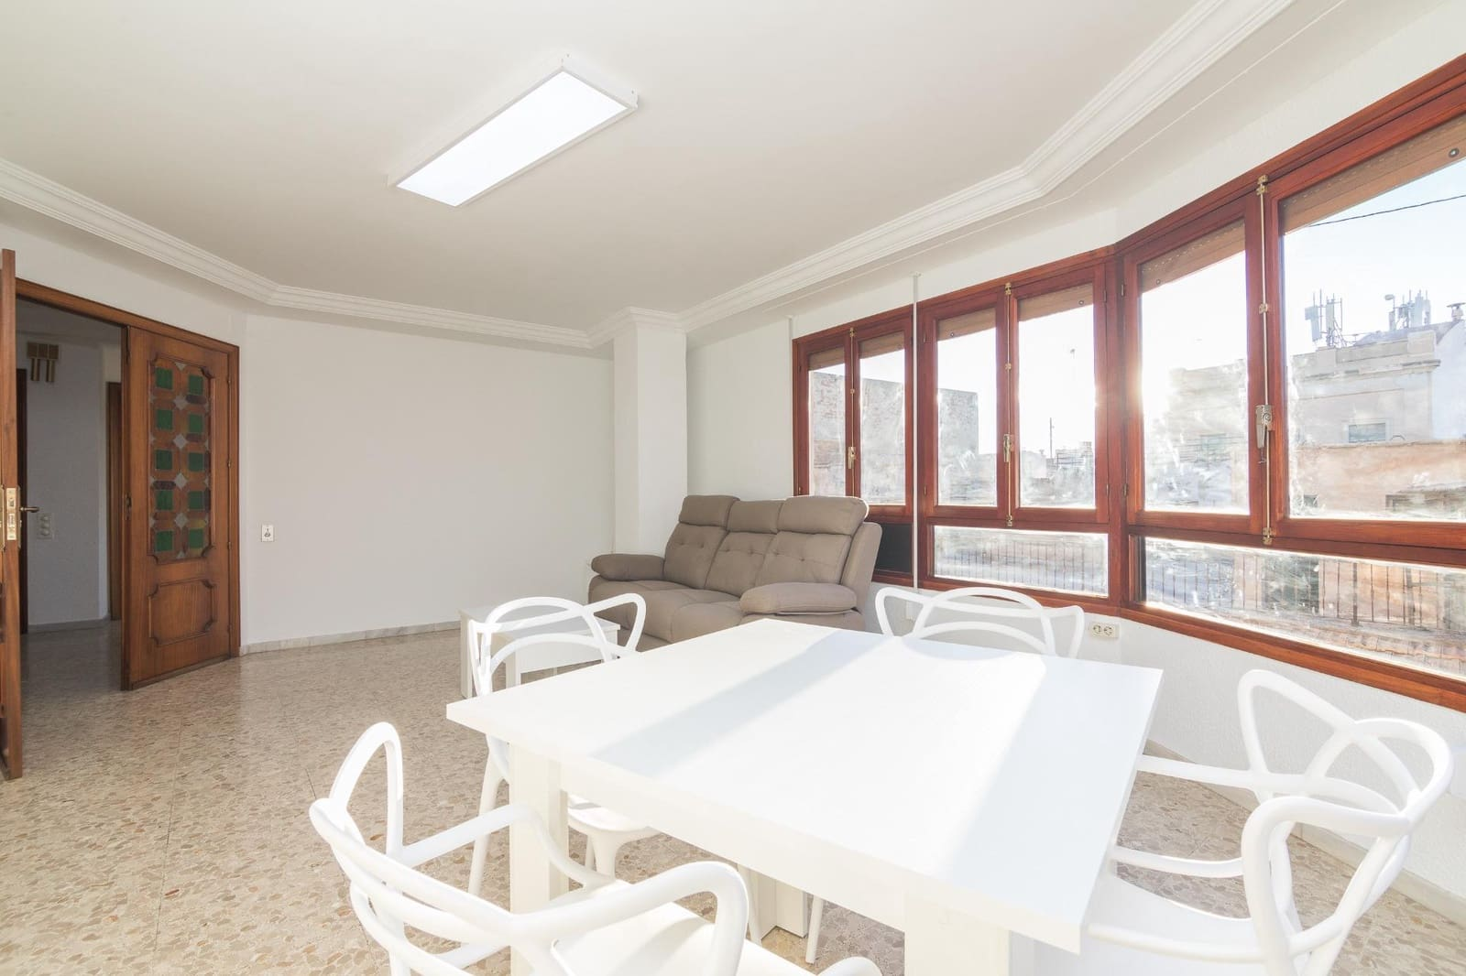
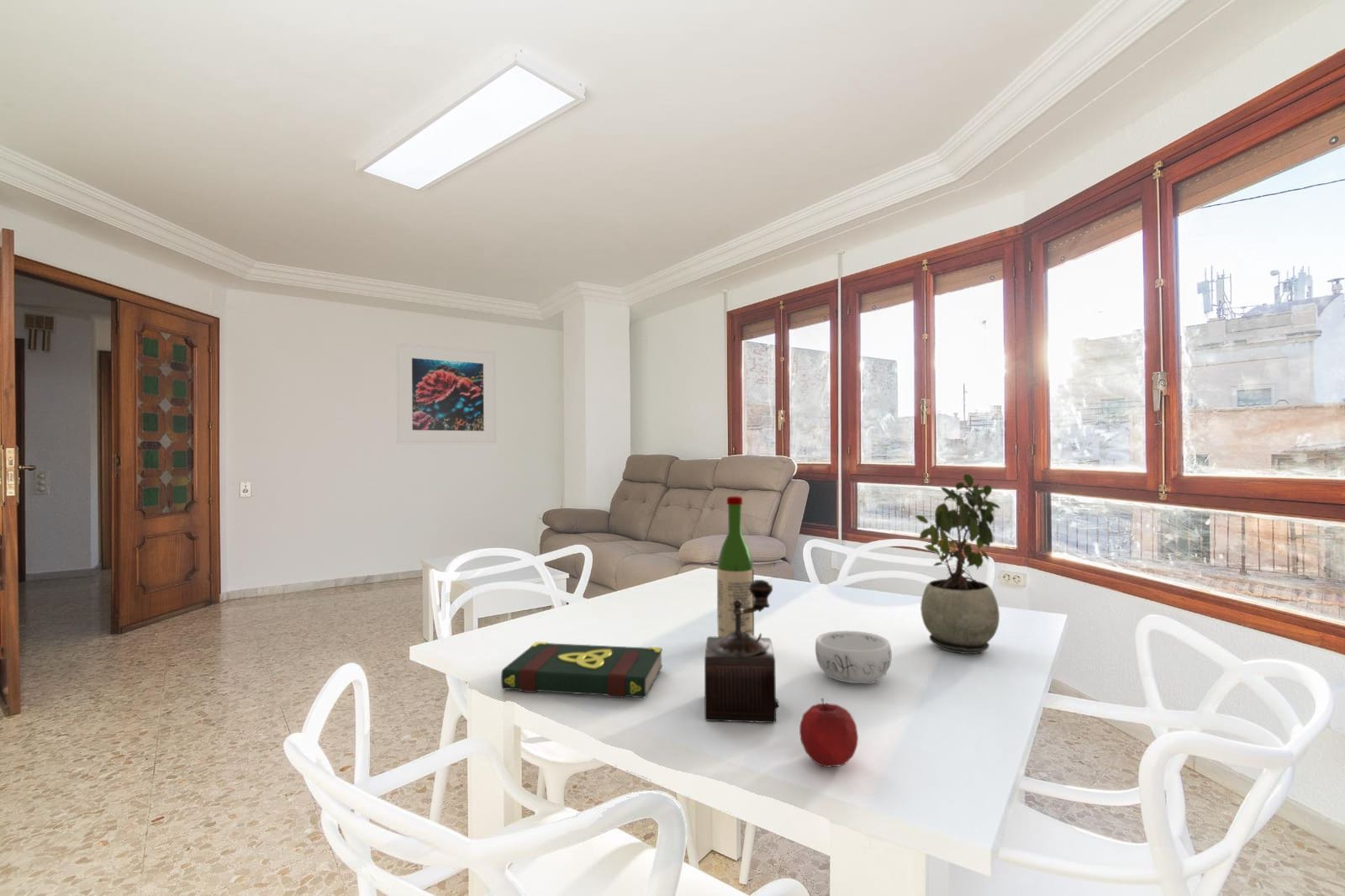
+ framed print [396,342,498,445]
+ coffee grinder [704,579,780,724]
+ book [500,641,663,699]
+ decorative bowl [815,630,893,685]
+ wine bottle [716,495,755,637]
+ potted plant [914,473,1001,655]
+ apple [799,698,859,768]
